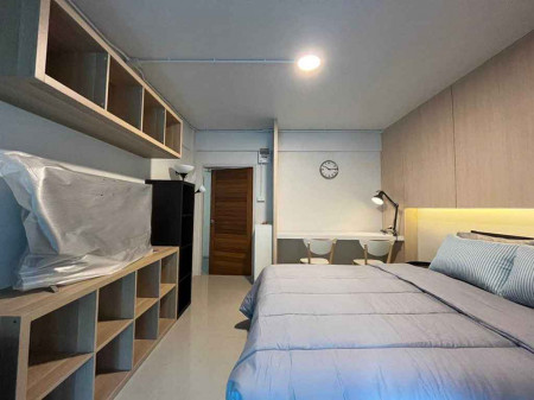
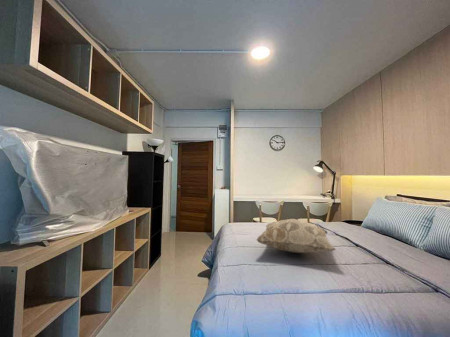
+ decorative pillow [256,218,336,254]
